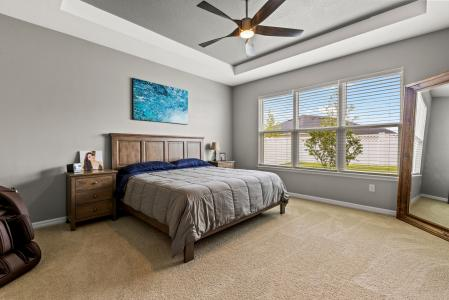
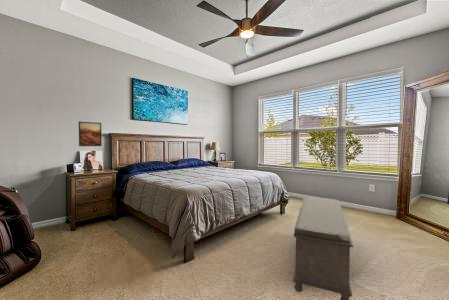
+ bench [292,195,354,300]
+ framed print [78,121,103,147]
